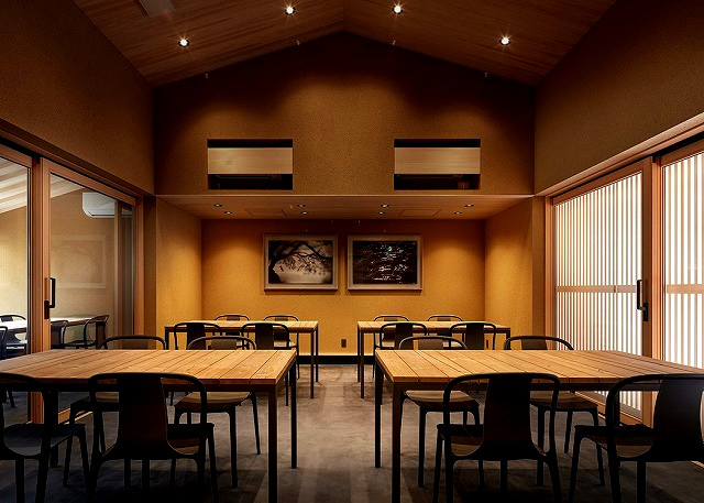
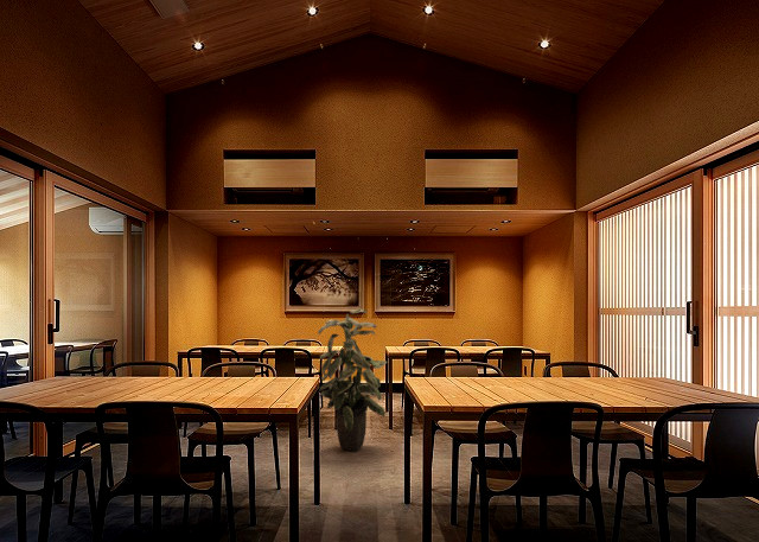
+ indoor plant [318,308,389,453]
